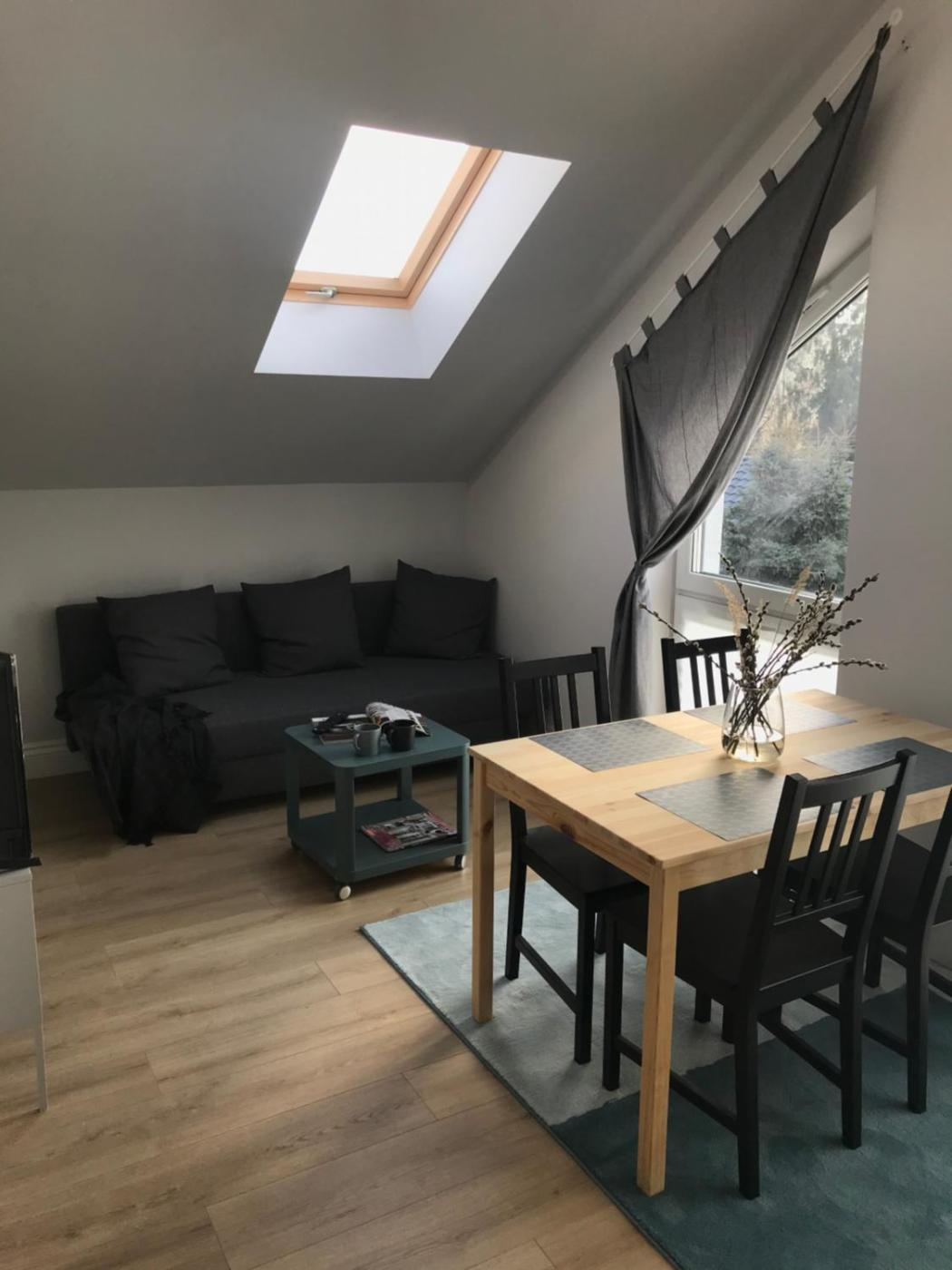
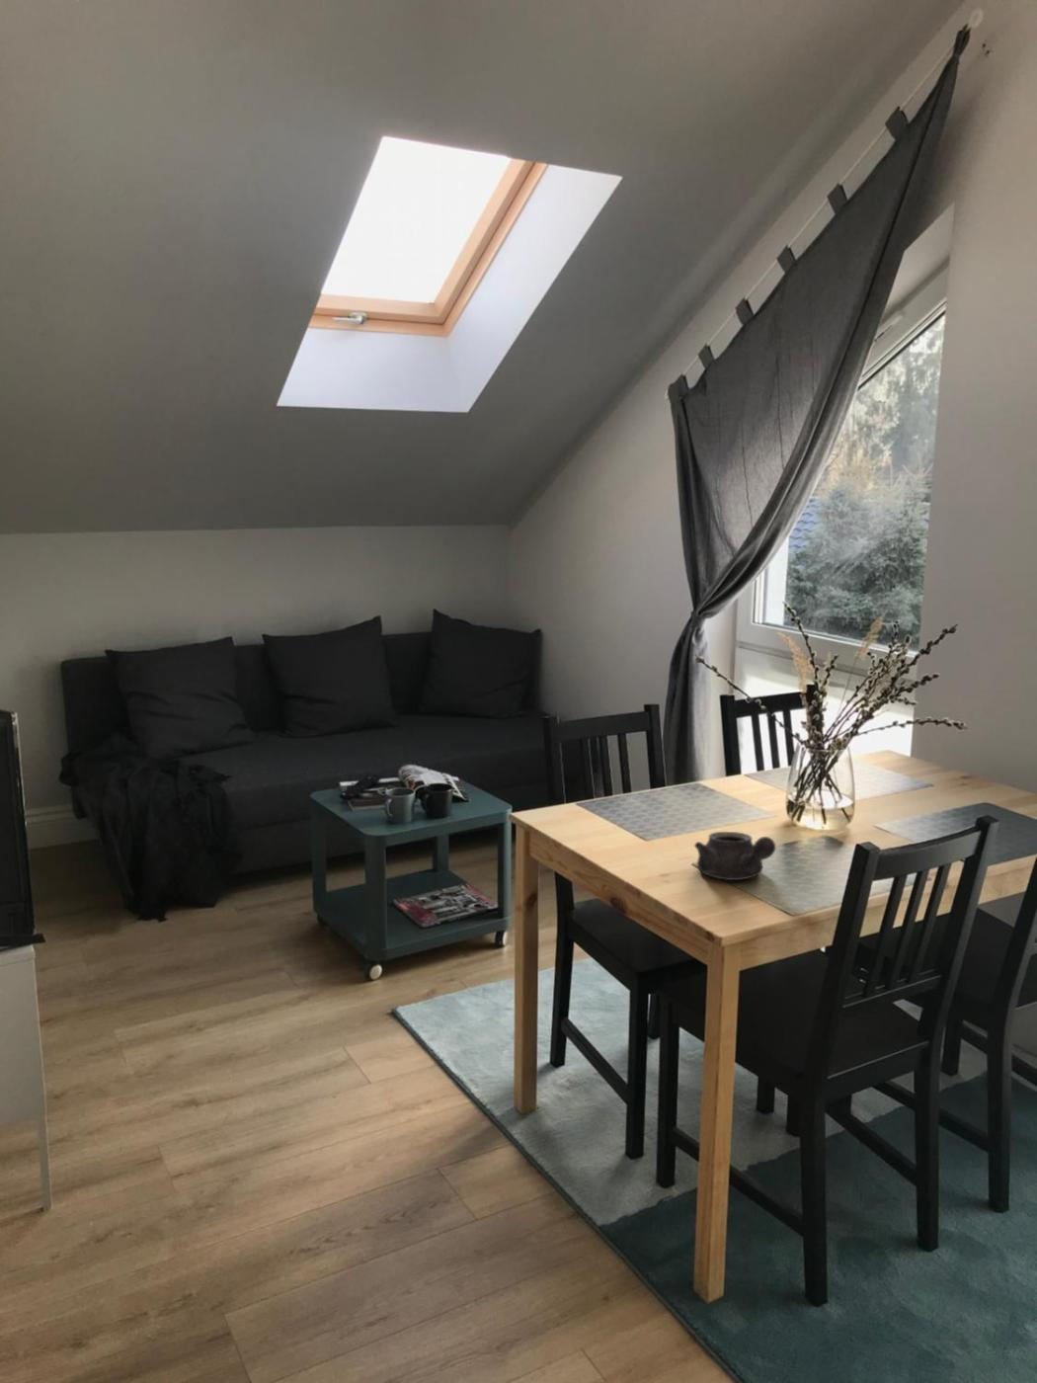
+ teapot [693,831,777,881]
